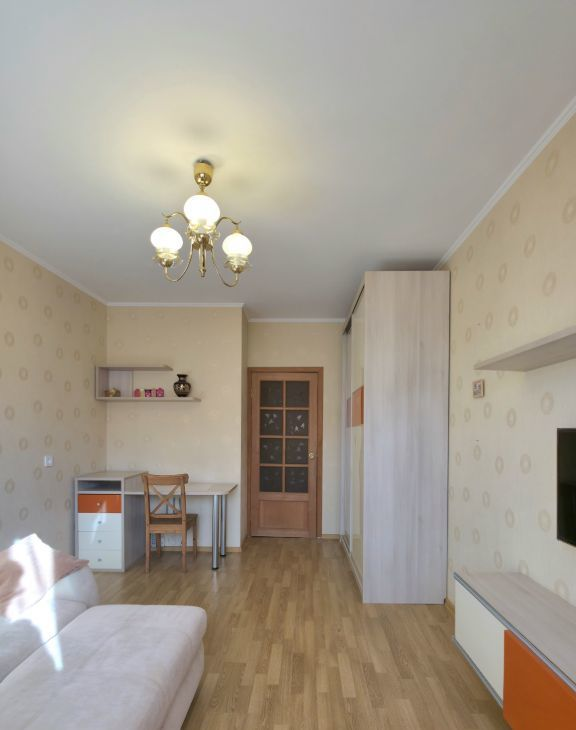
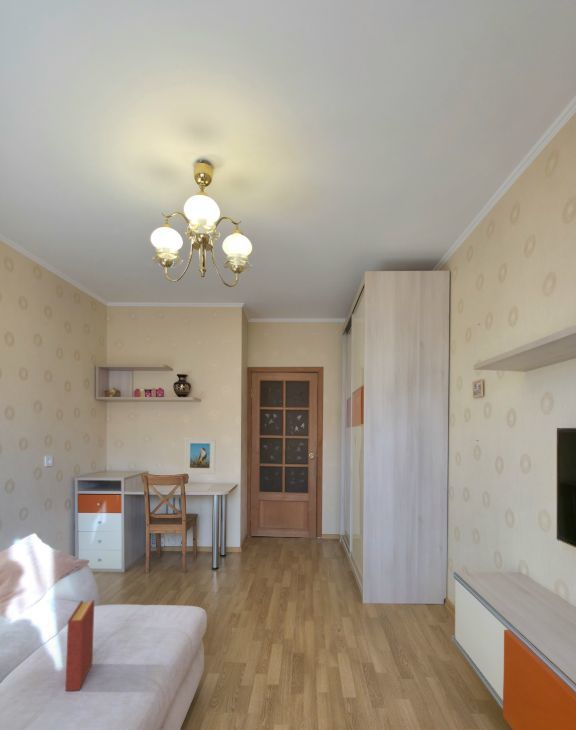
+ book [64,599,95,692]
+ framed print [183,437,217,475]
